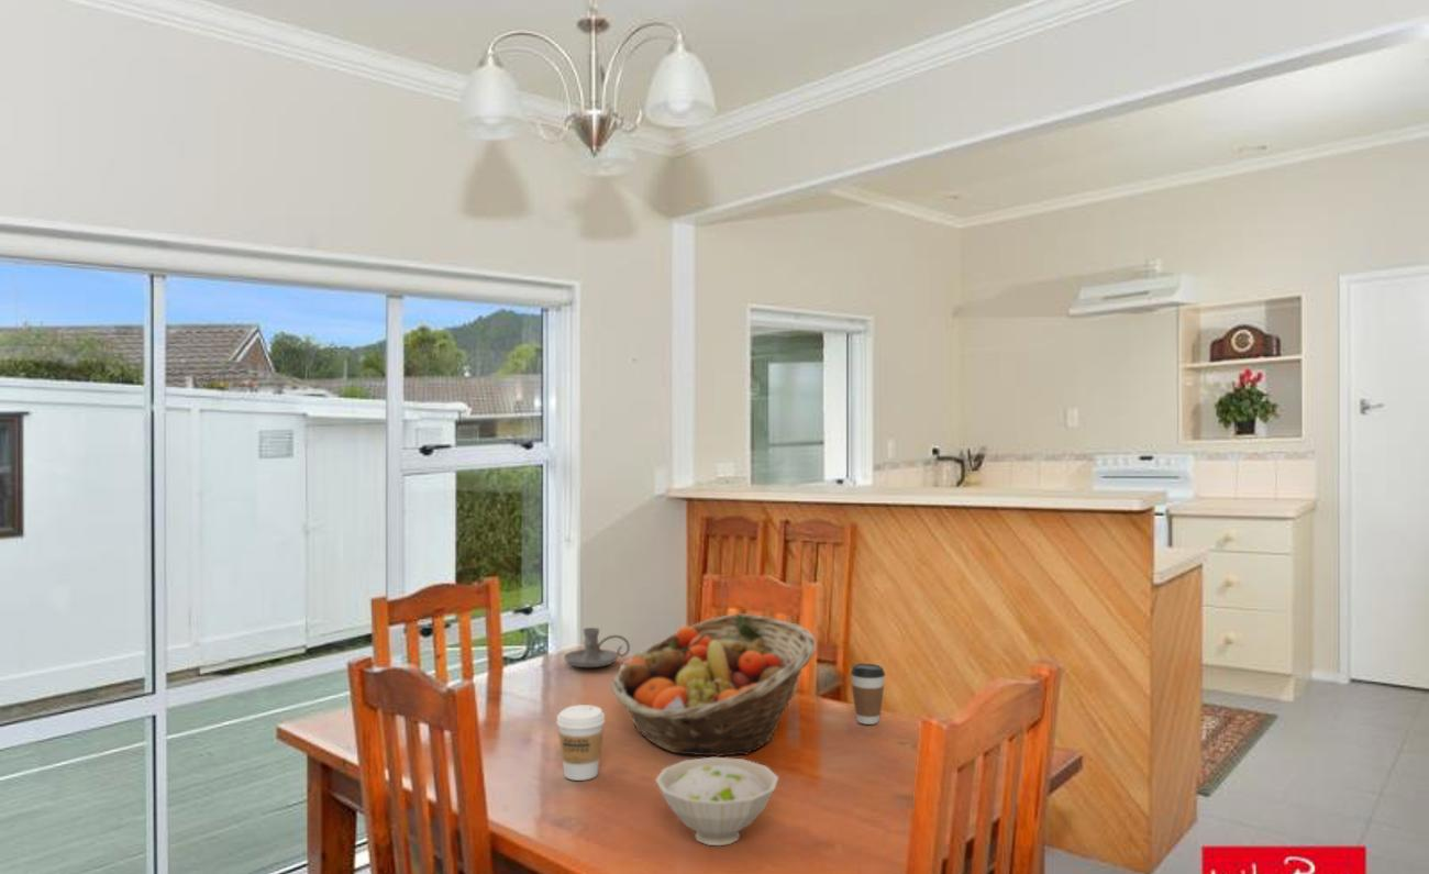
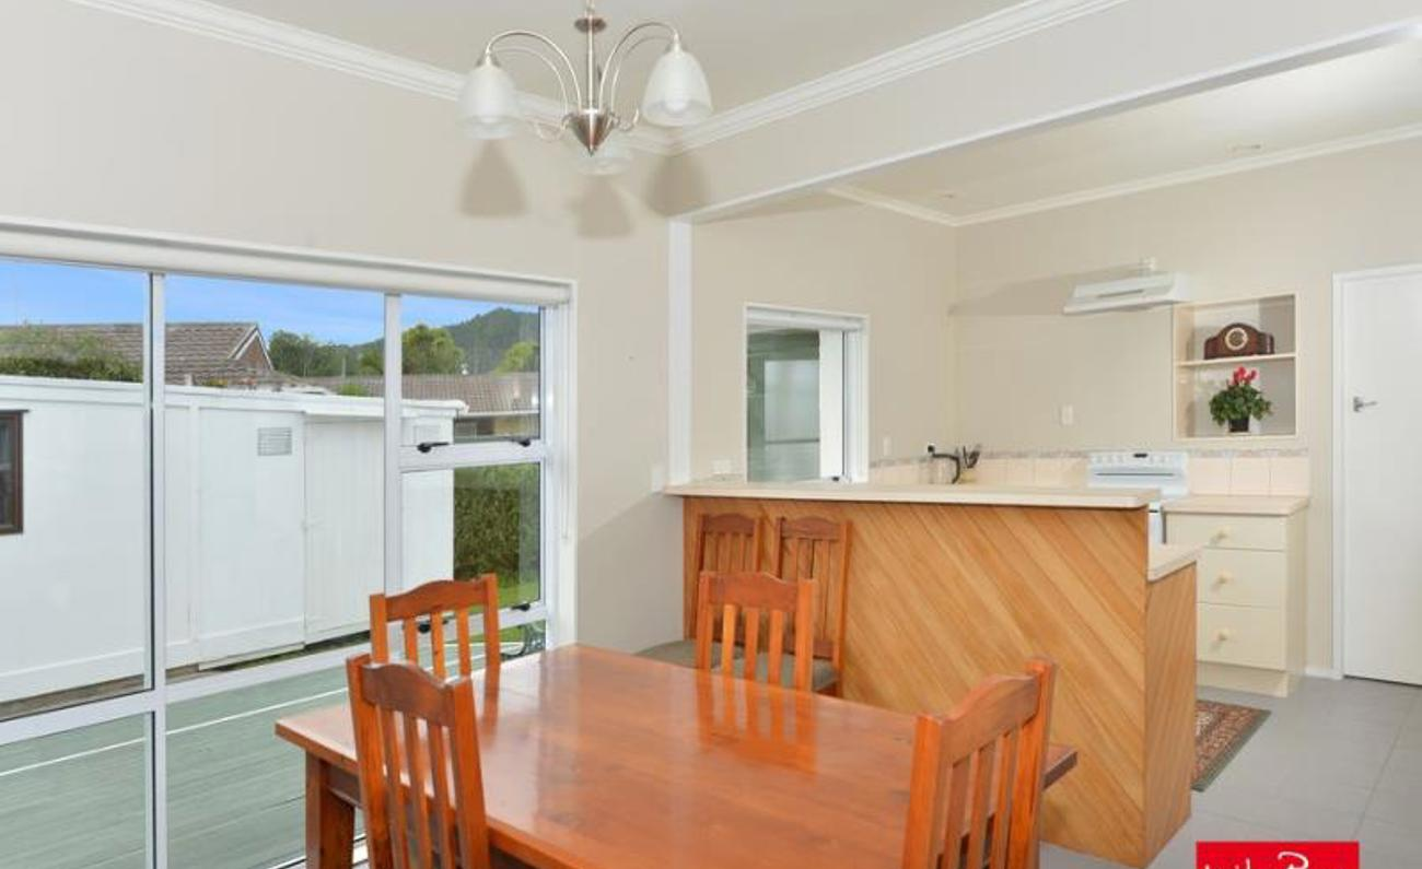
- bowl [654,756,779,847]
- coffee cup [556,704,606,782]
- candle holder [563,627,631,668]
- fruit basket [610,612,817,757]
- coffee cup [850,663,886,726]
